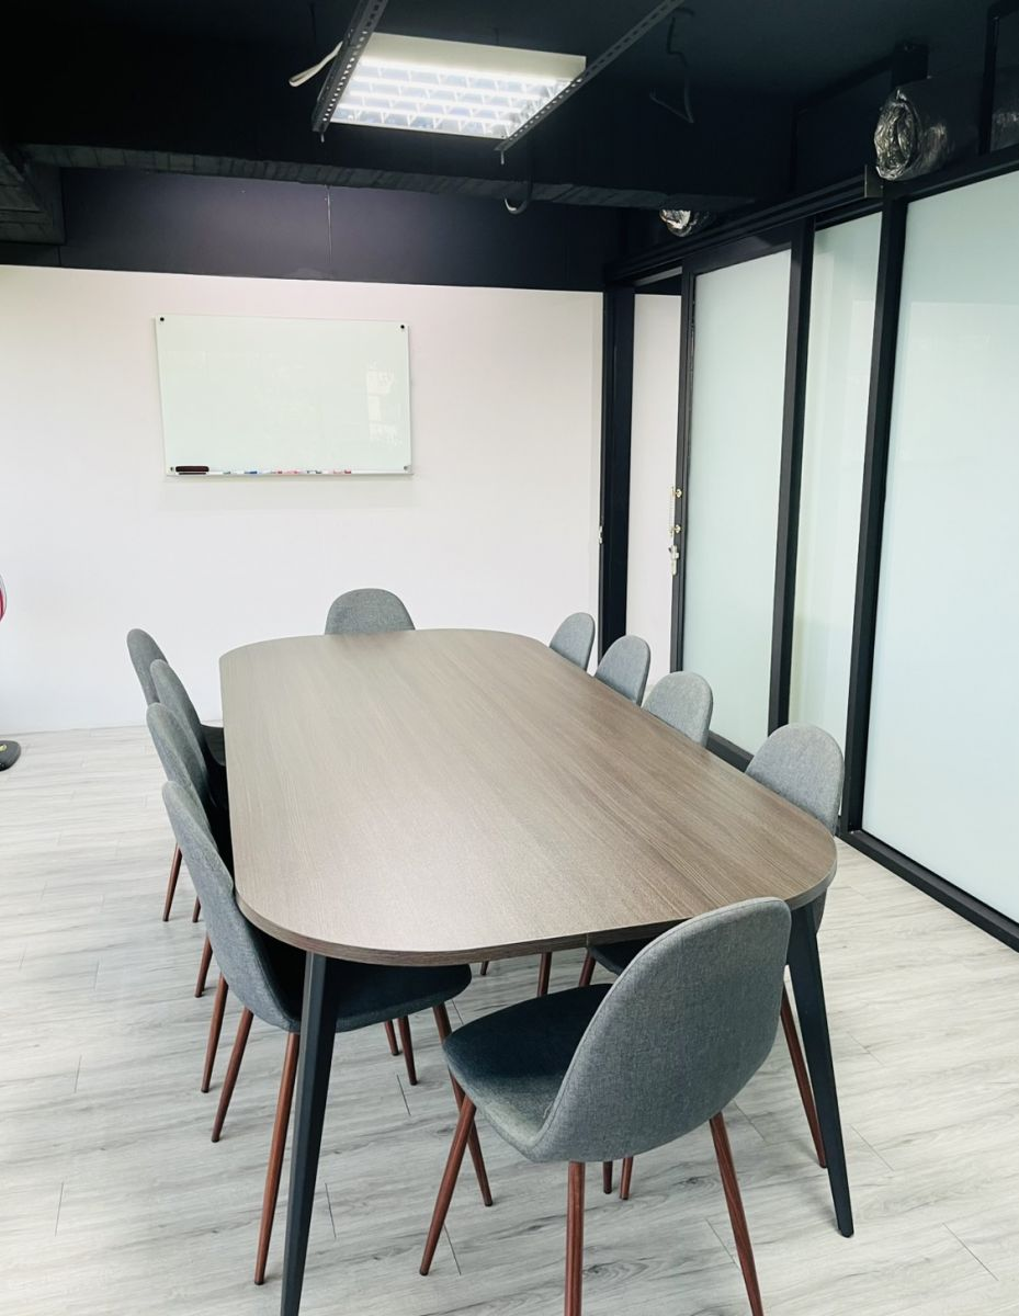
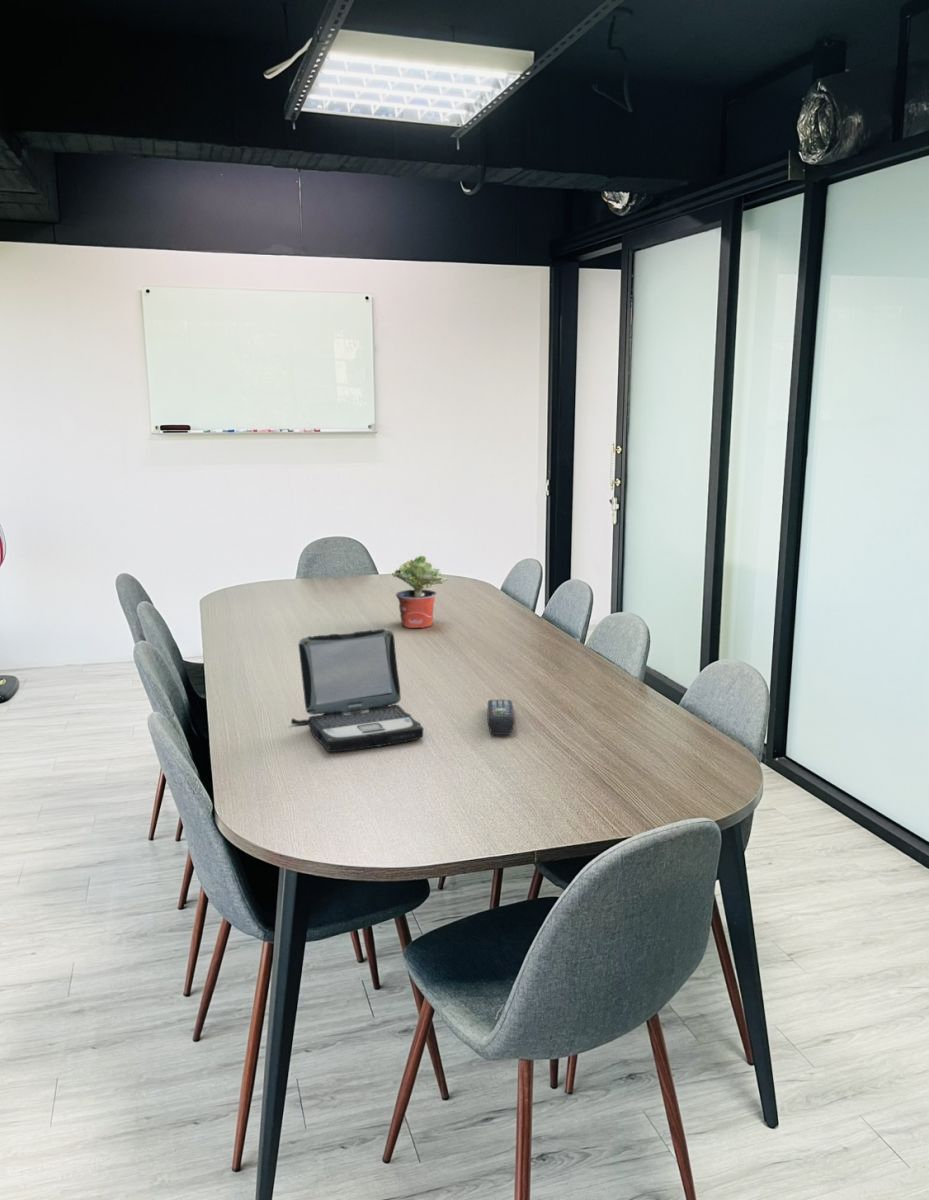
+ potted plant [391,555,449,629]
+ laptop [290,628,424,753]
+ remote control [487,699,515,736]
